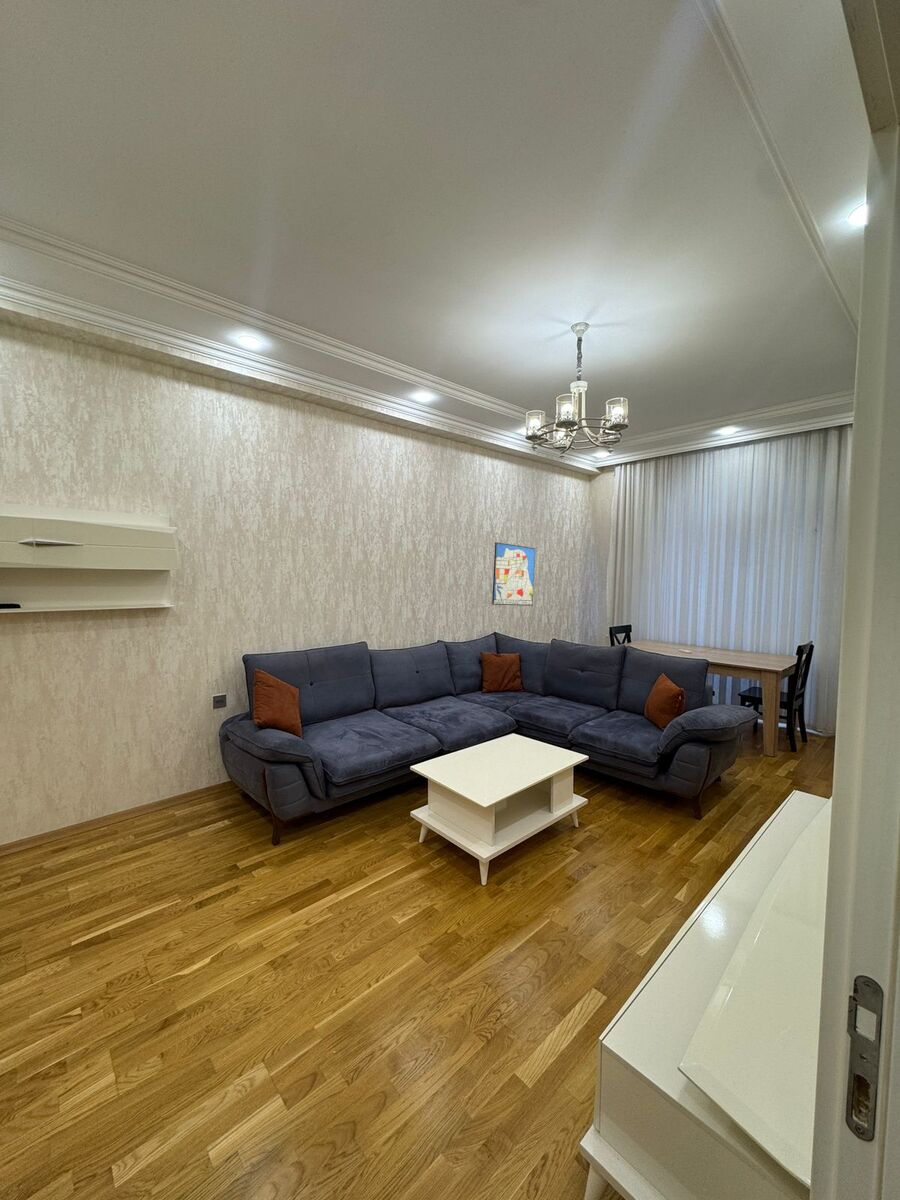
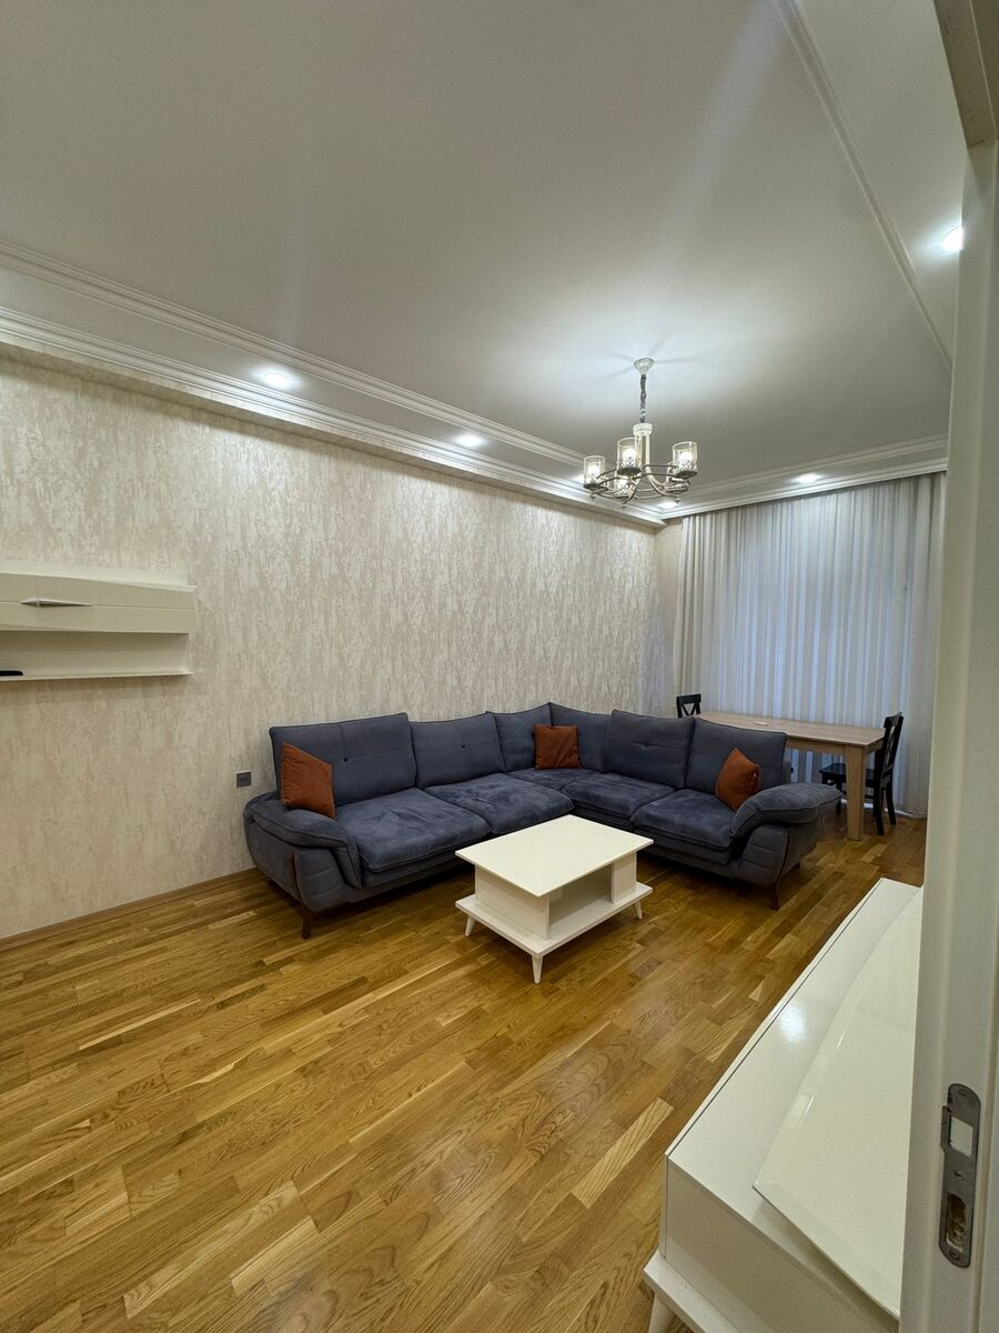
- wall art [491,541,536,607]
